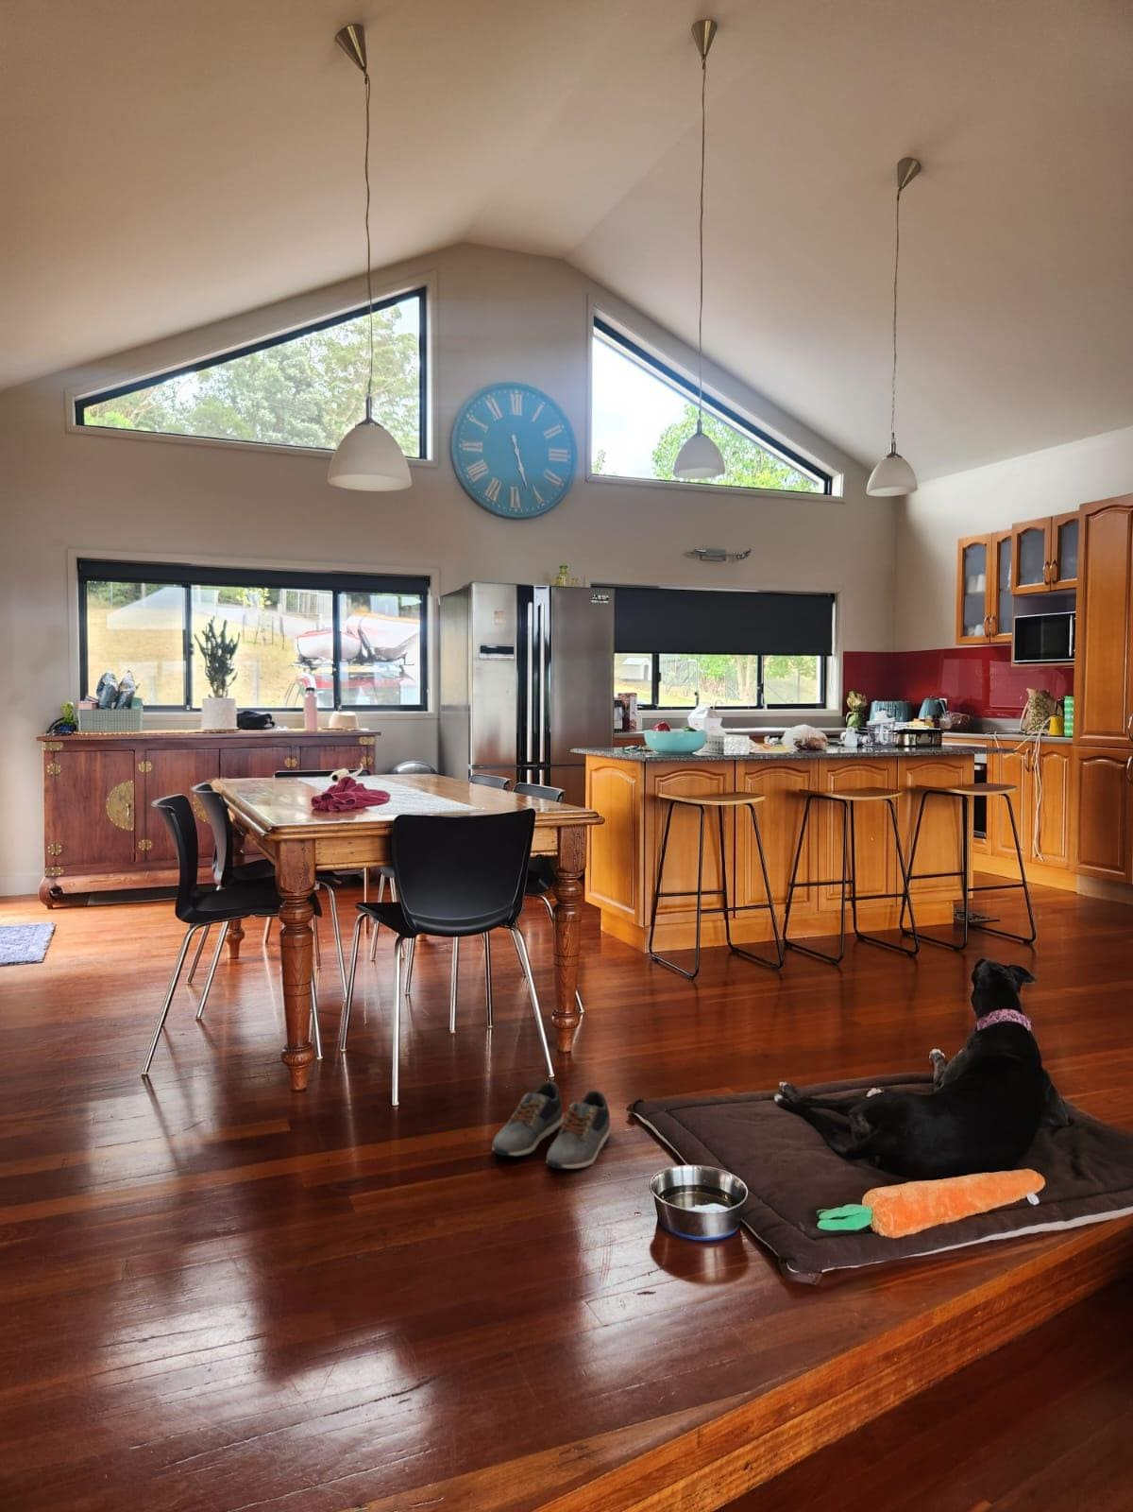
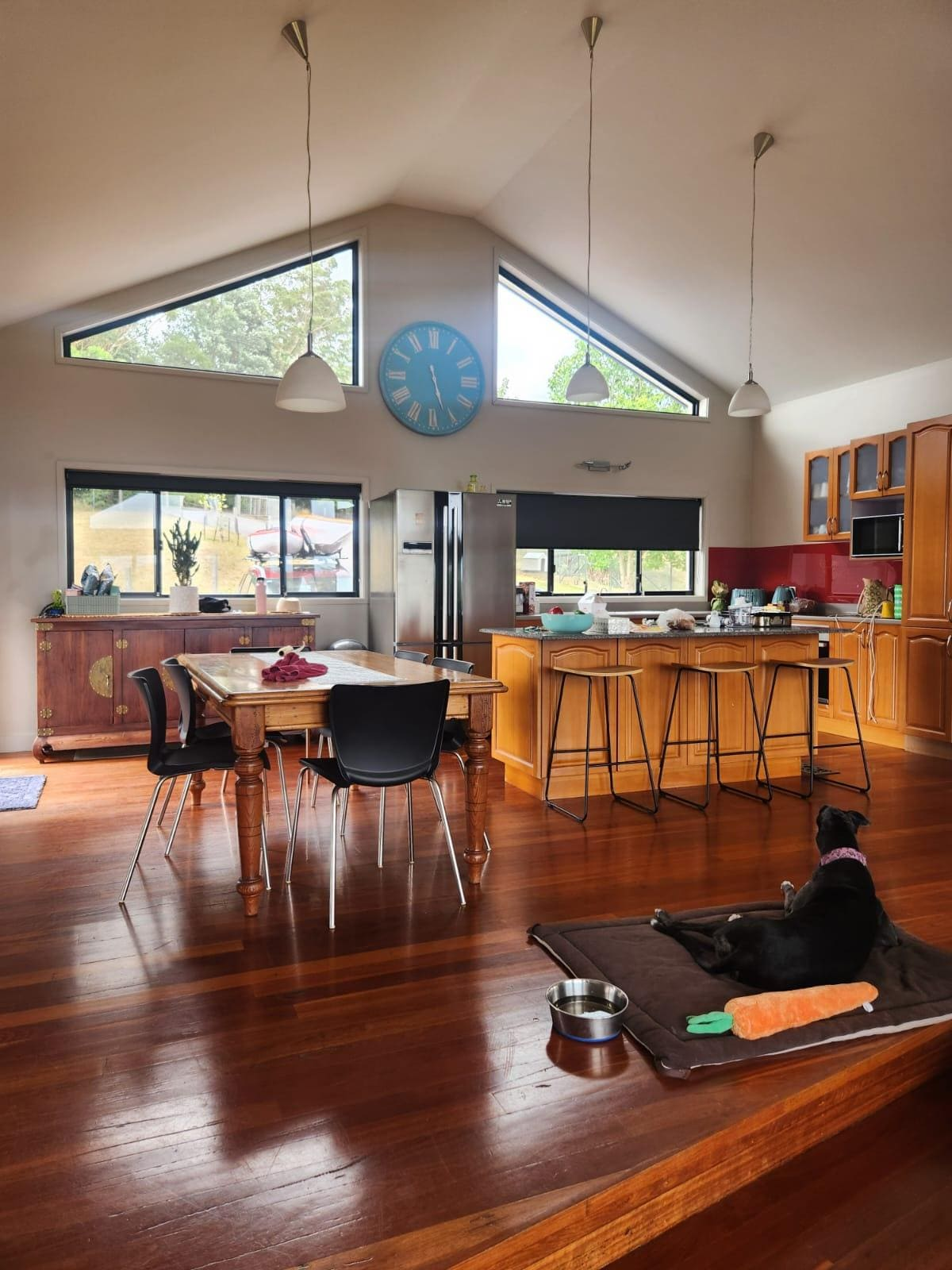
- shoe [492,1081,612,1170]
